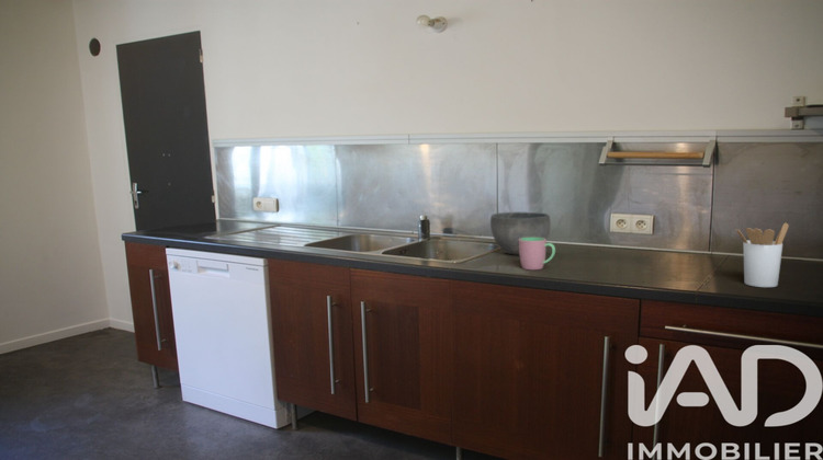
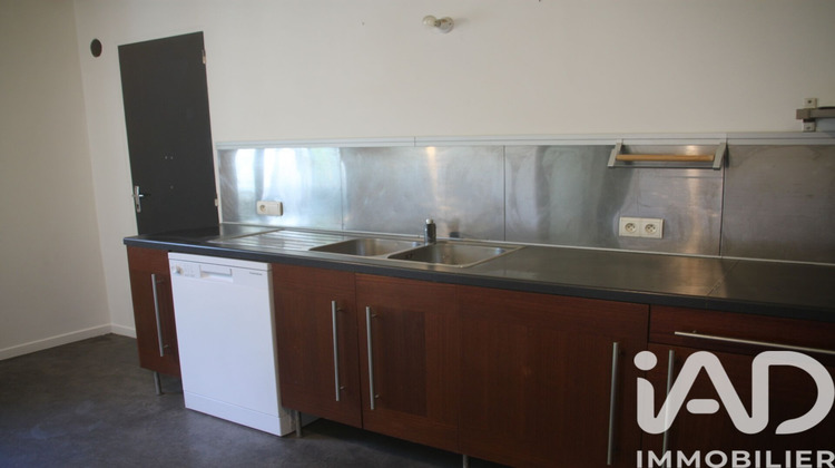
- utensil holder [735,222,790,288]
- bowl [489,211,552,256]
- cup [519,238,556,271]
